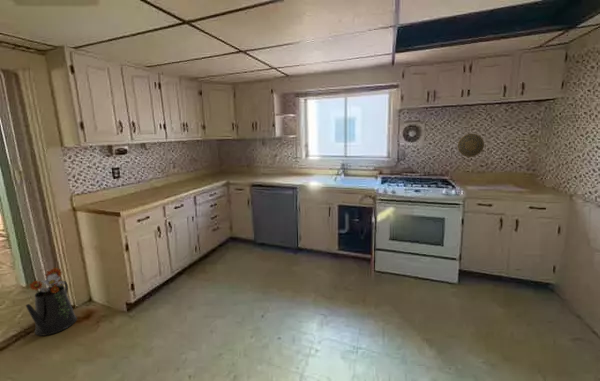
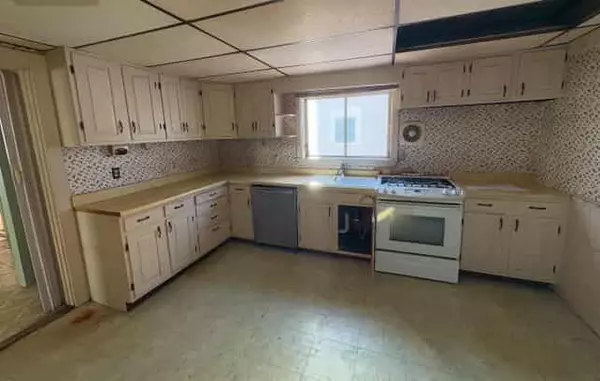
- watering can [25,267,78,337]
- decorative plate [457,133,485,158]
